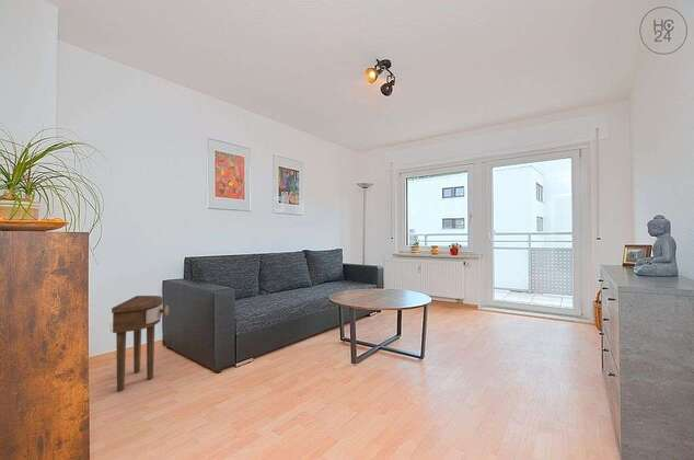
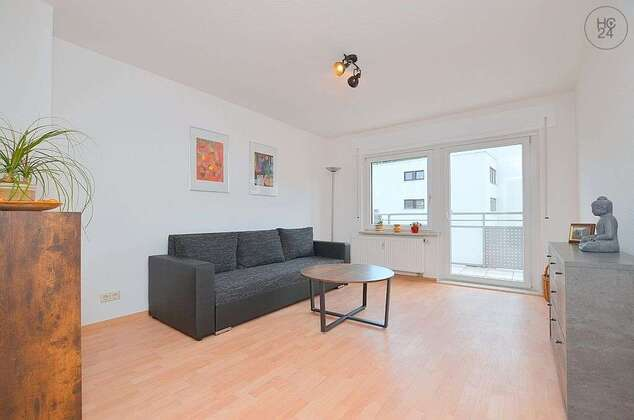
- side table [111,295,170,392]
